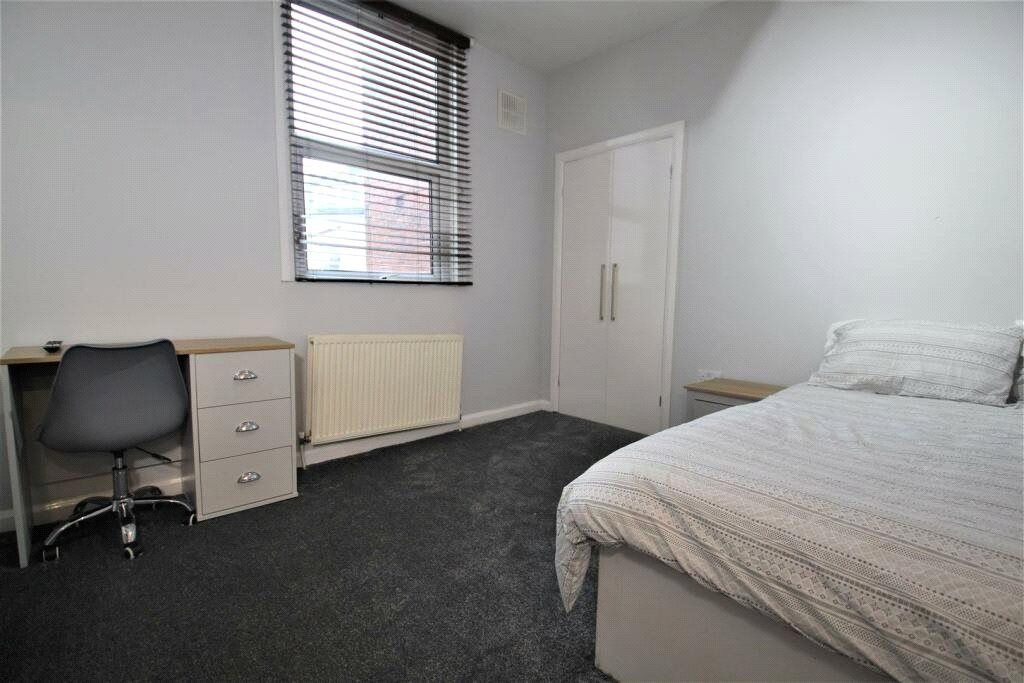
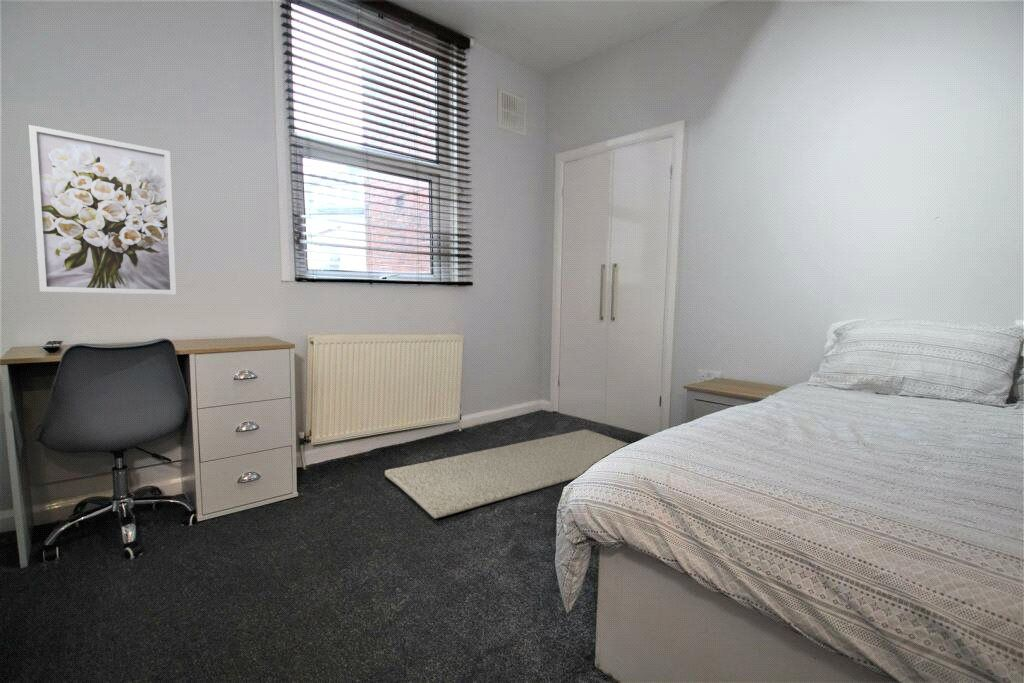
+ rug [384,429,629,519]
+ wall art [28,124,177,295]
